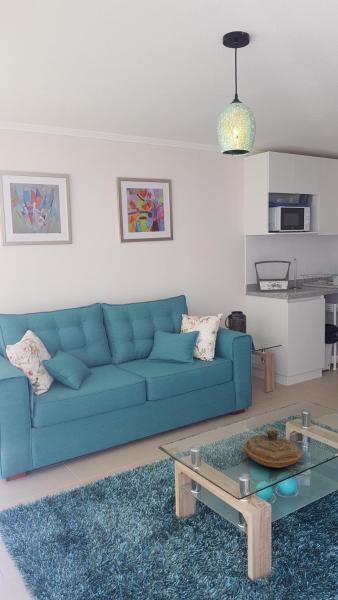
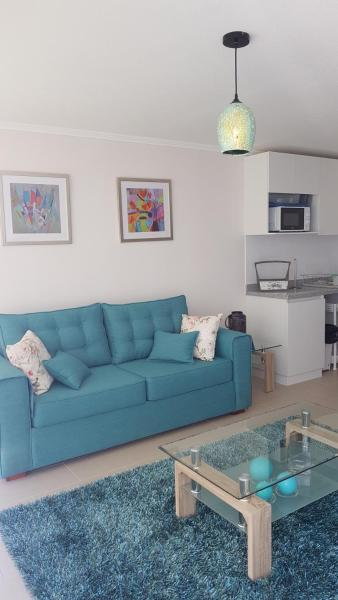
- decorative bowl [243,428,303,469]
